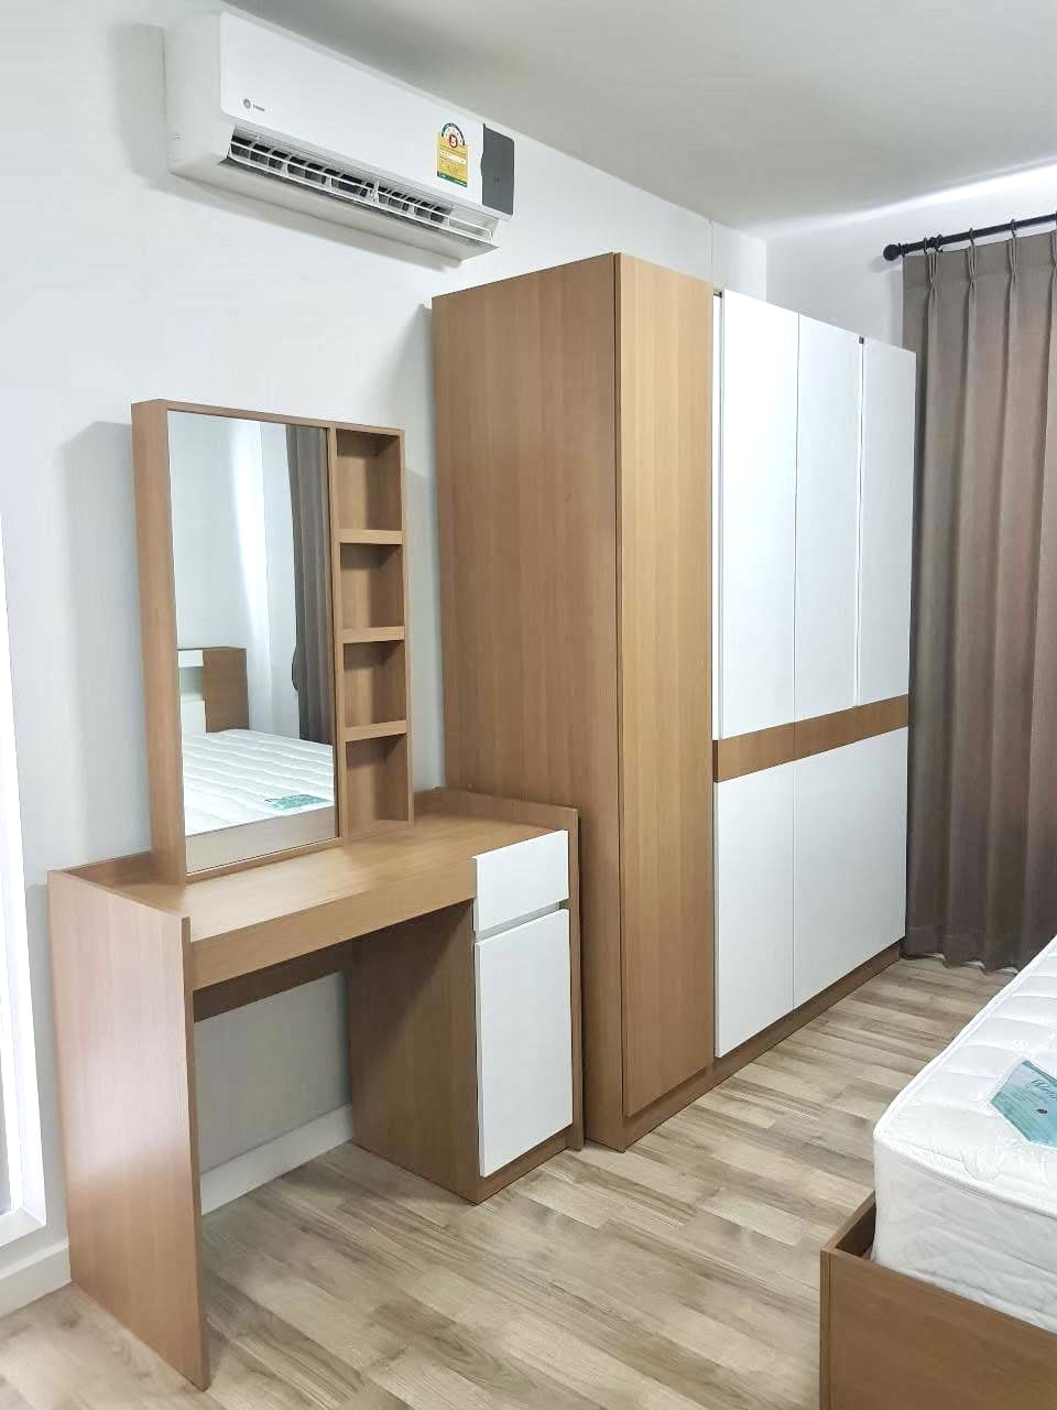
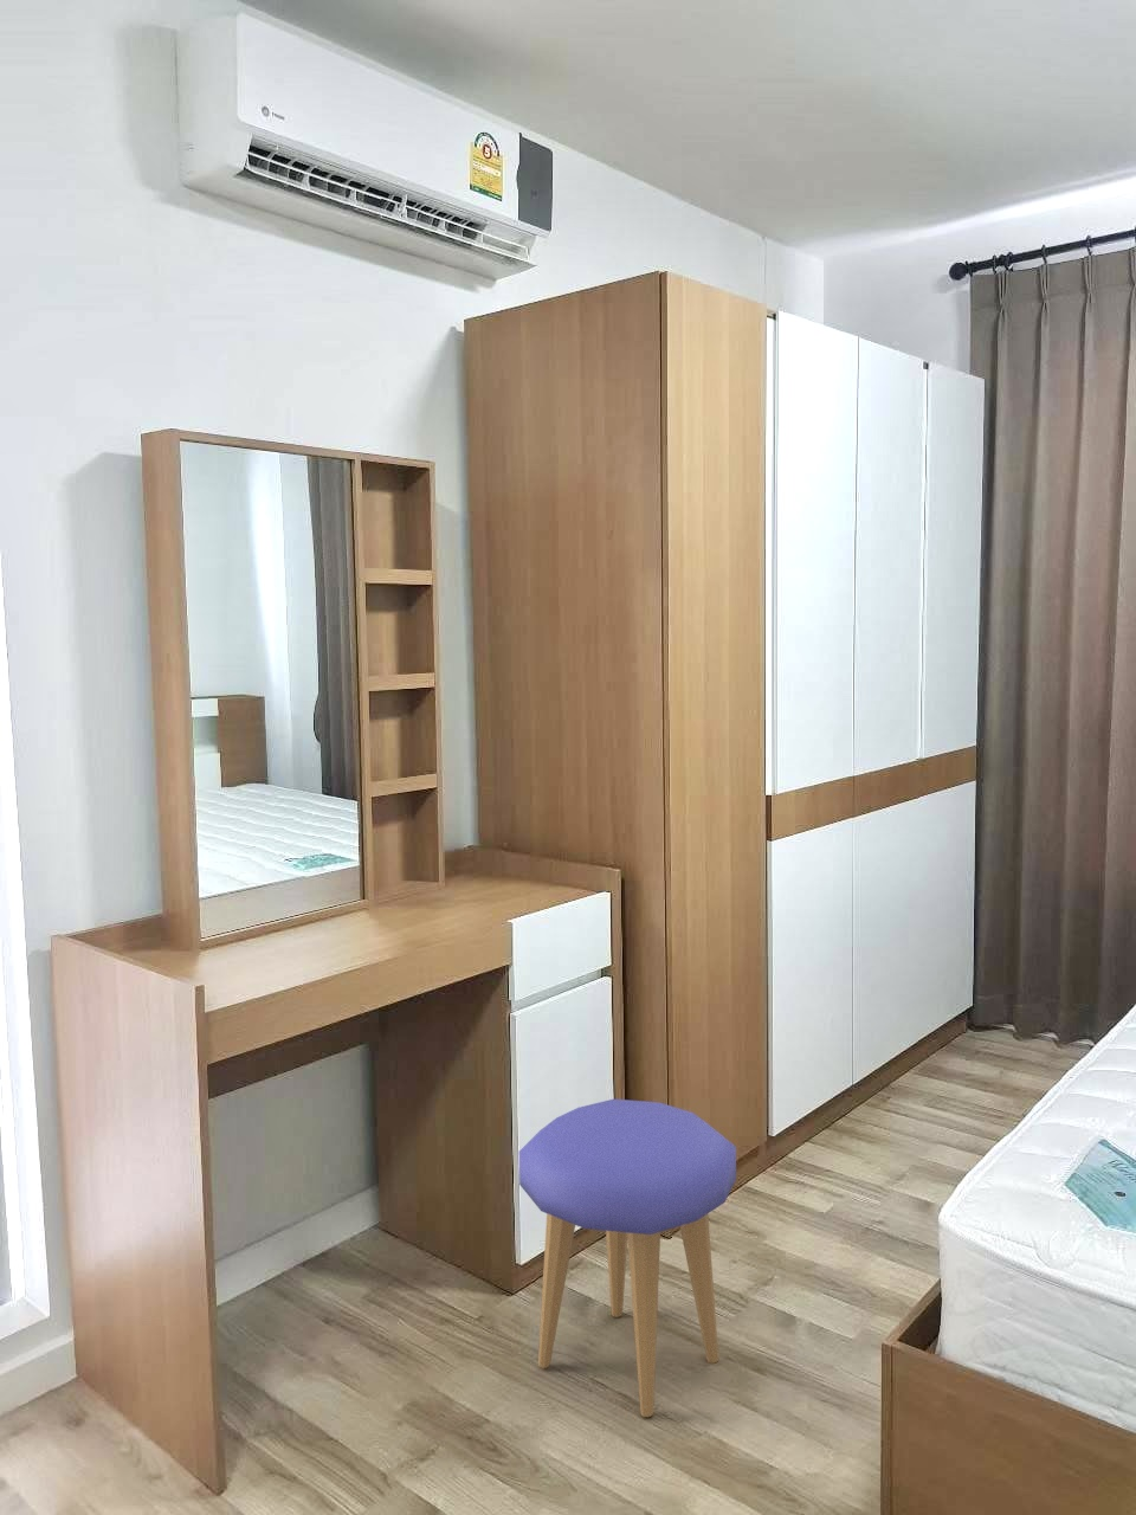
+ stool [518,1099,737,1418]
